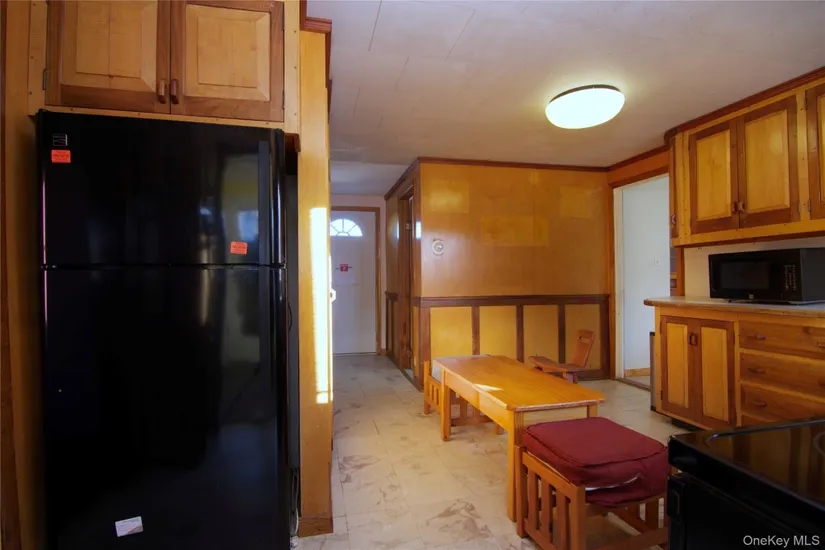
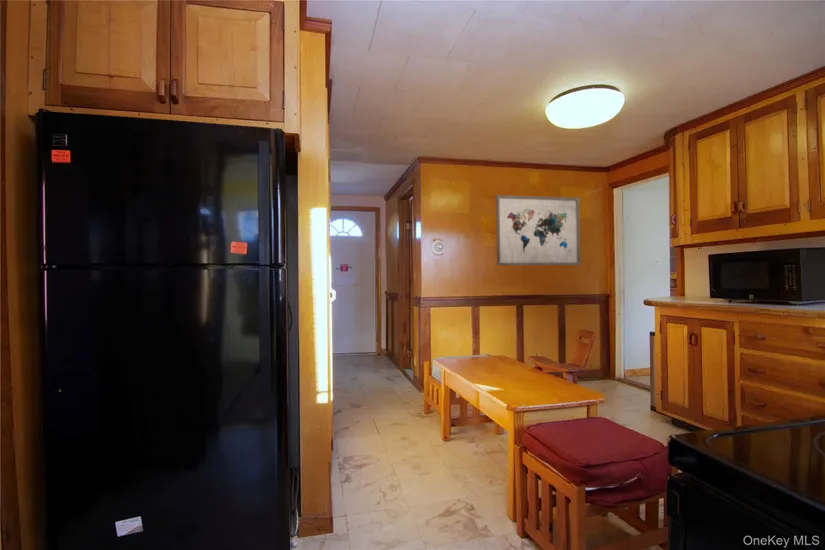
+ wall art [495,194,582,267]
